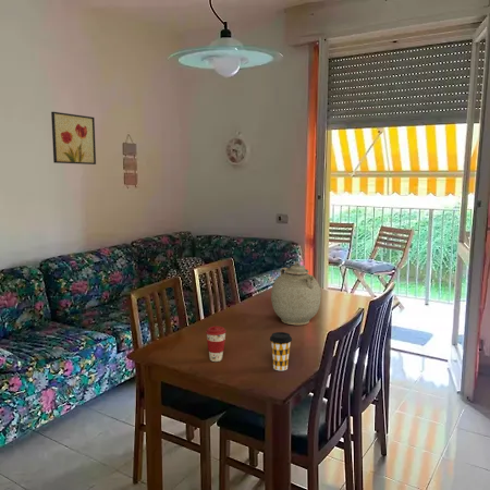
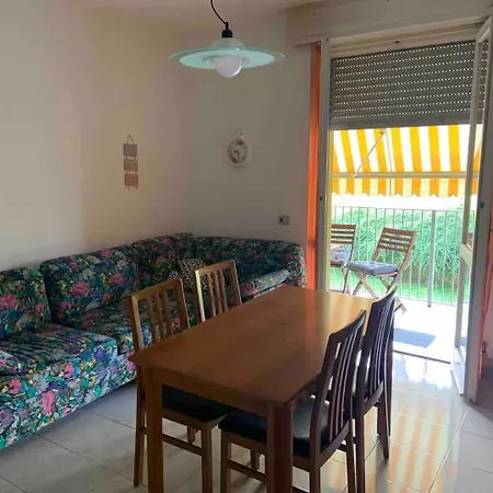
- teapot [270,260,322,326]
- coffee cup [269,331,293,371]
- coffee cup [205,326,228,363]
- wall art [50,111,97,166]
